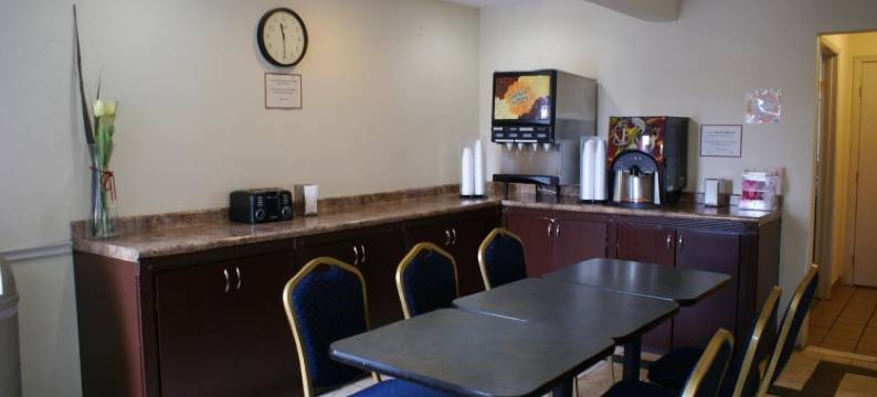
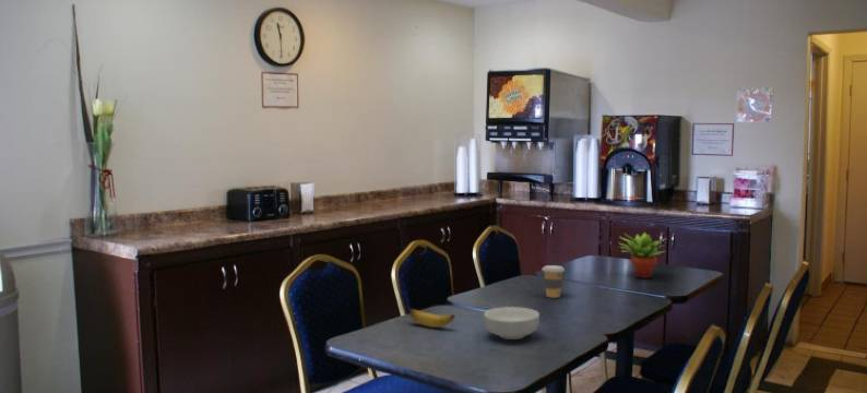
+ banana [404,302,456,329]
+ cereal bowl [483,306,541,341]
+ succulent plant [618,231,668,279]
+ coffee cup [541,264,566,299]
